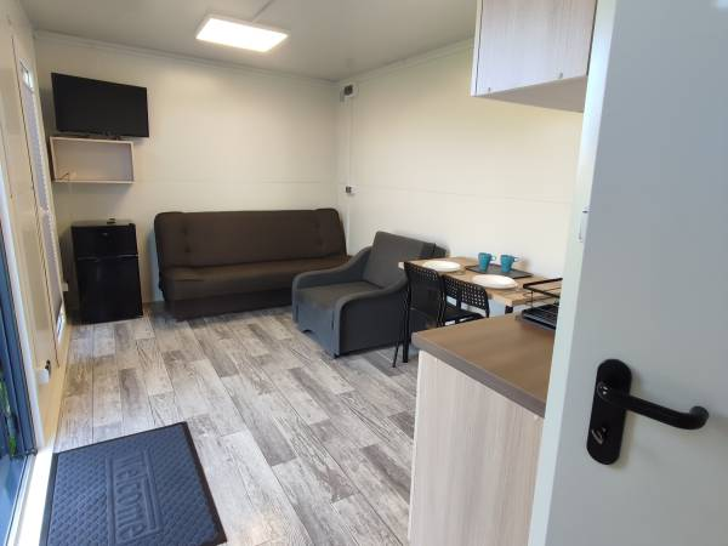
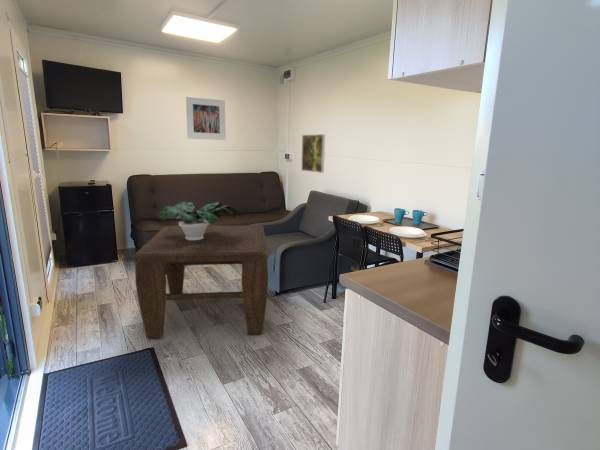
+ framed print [185,96,227,141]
+ coffee table [132,224,269,339]
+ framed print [301,133,326,174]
+ potted plant [157,201,239,241]
